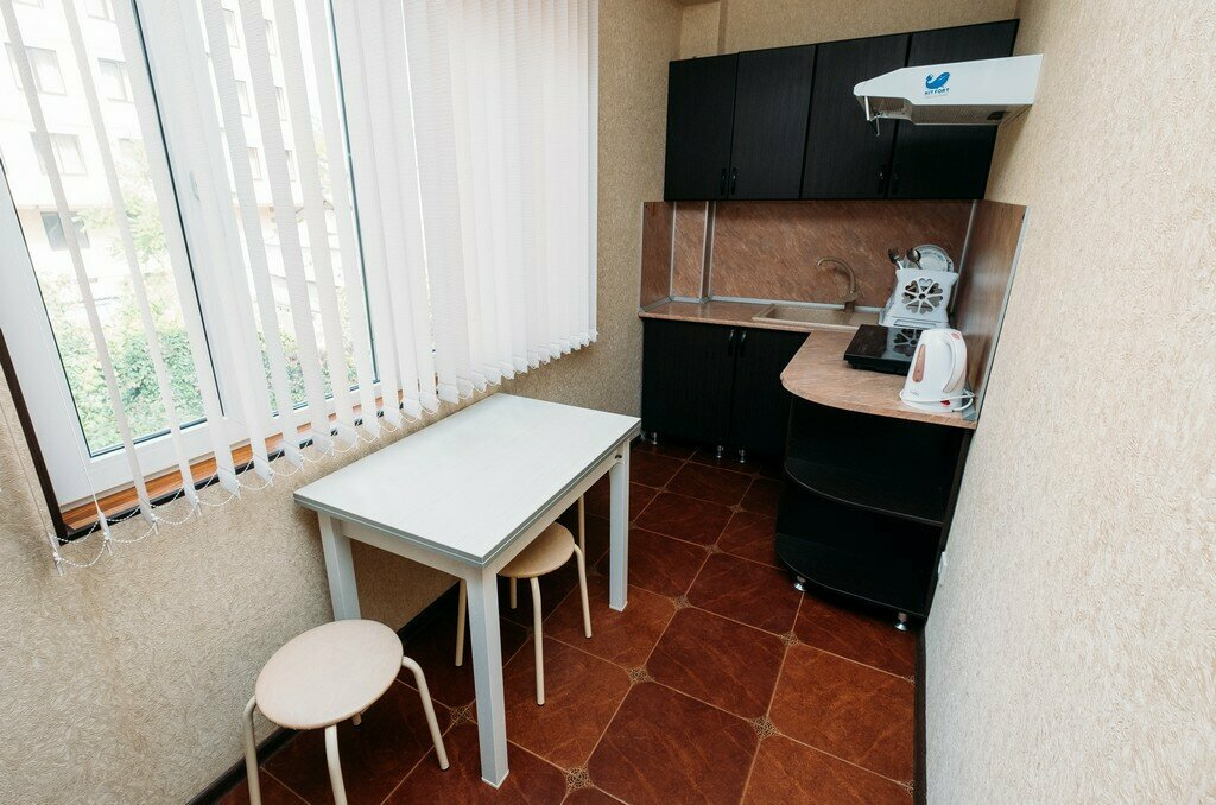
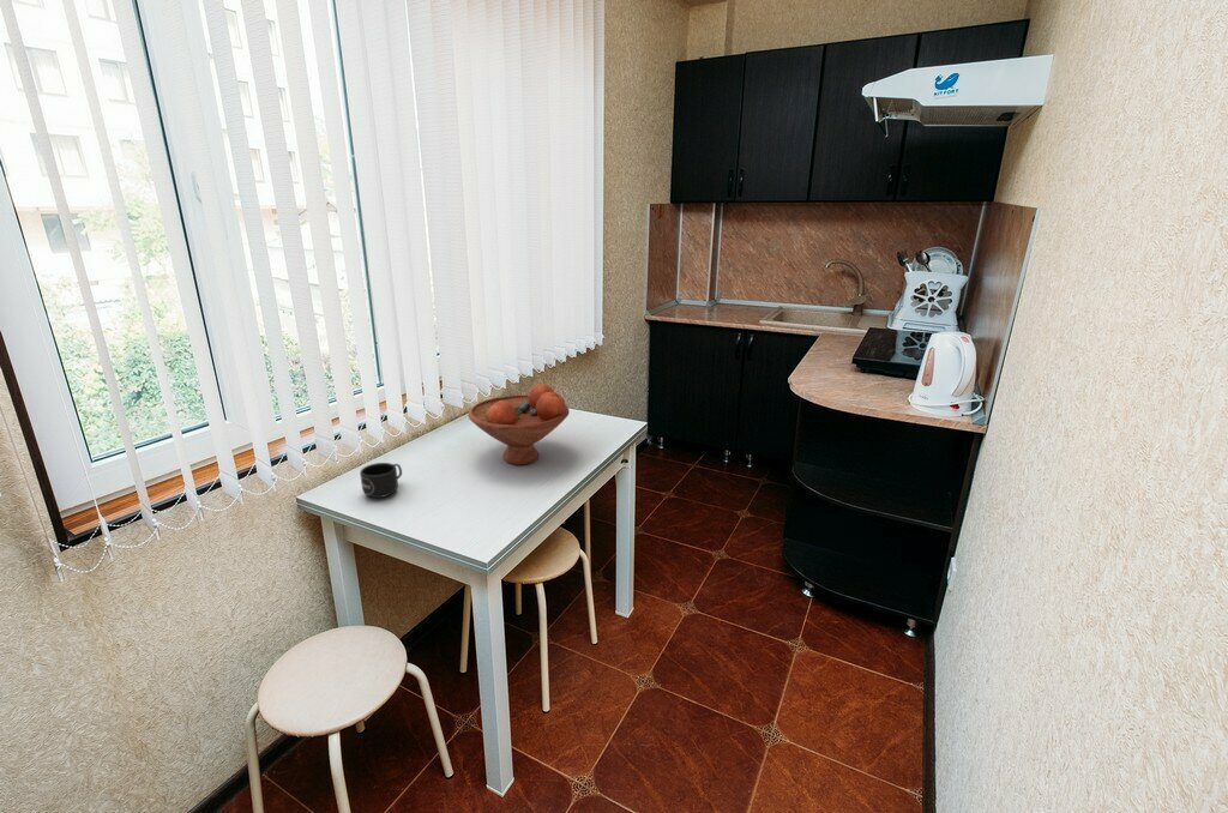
+ fruit bowl [468,383,571,465]
+ mug [359,462,403,499]
